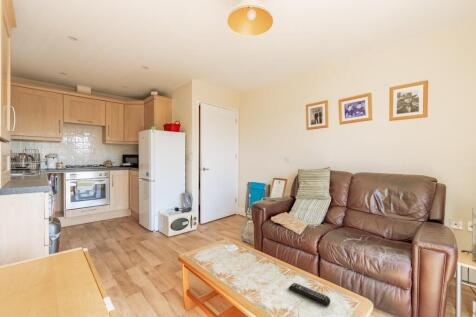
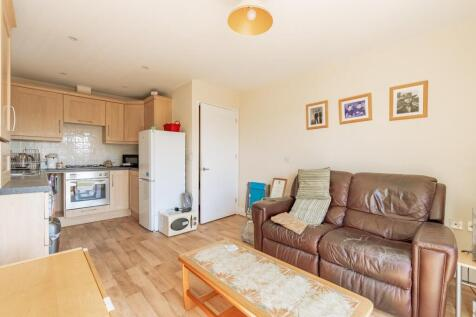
- remote control [288,282,331,306]
